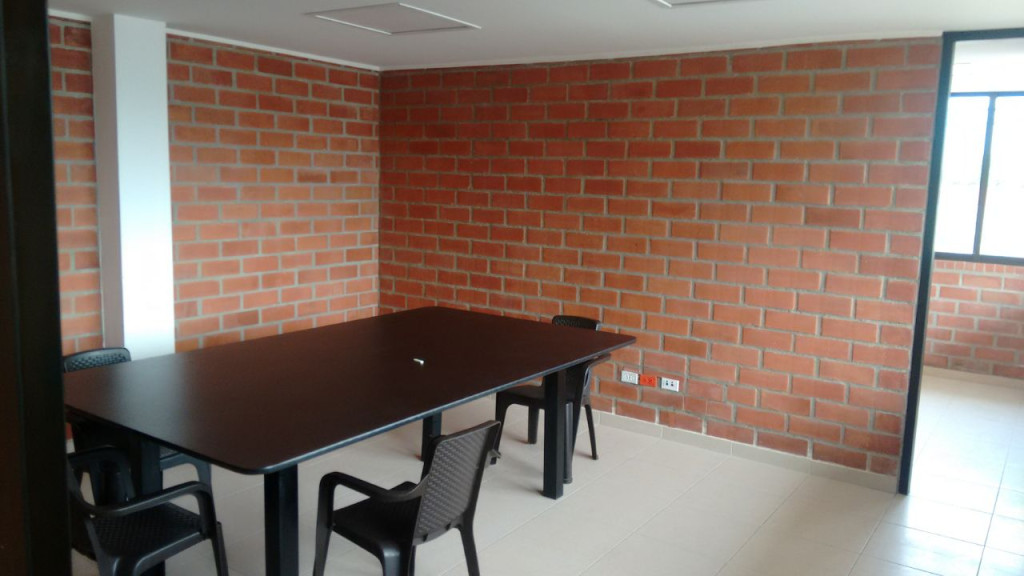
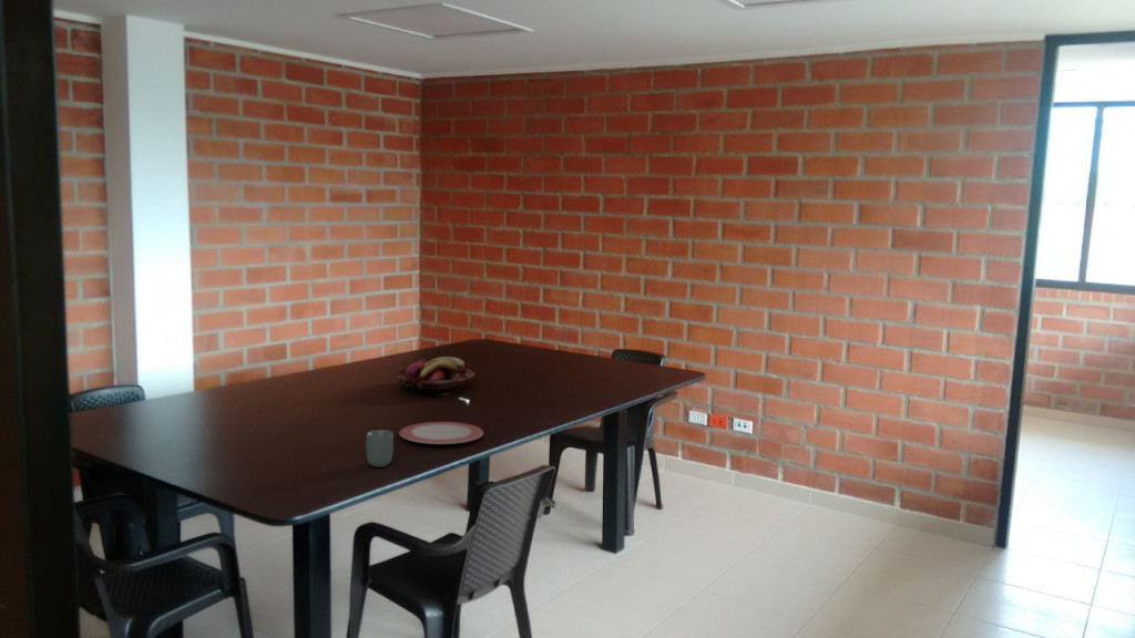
+ cup [365,429,395,469]
+ plate [399,421,484,445]
+ fruit basket [396,356,477,394]
